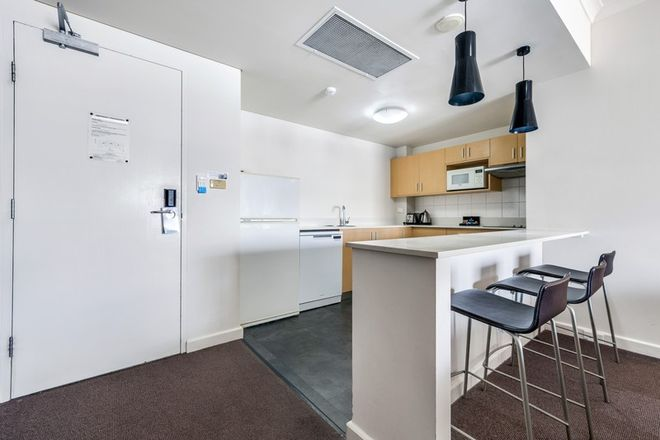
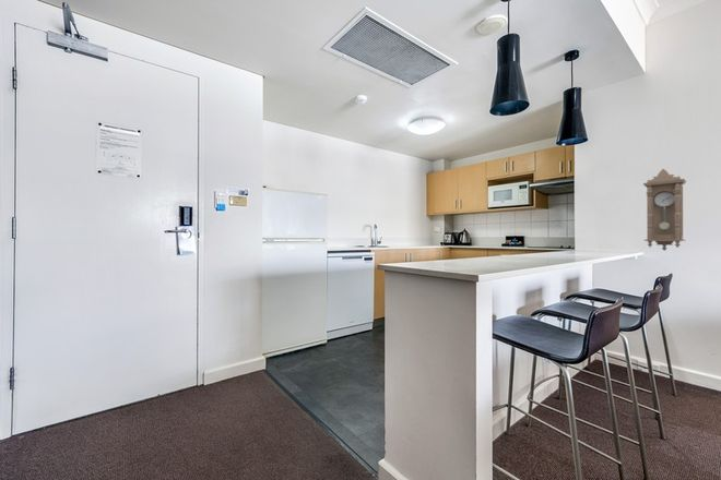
+ pendulum clock [642,168,687,252]
